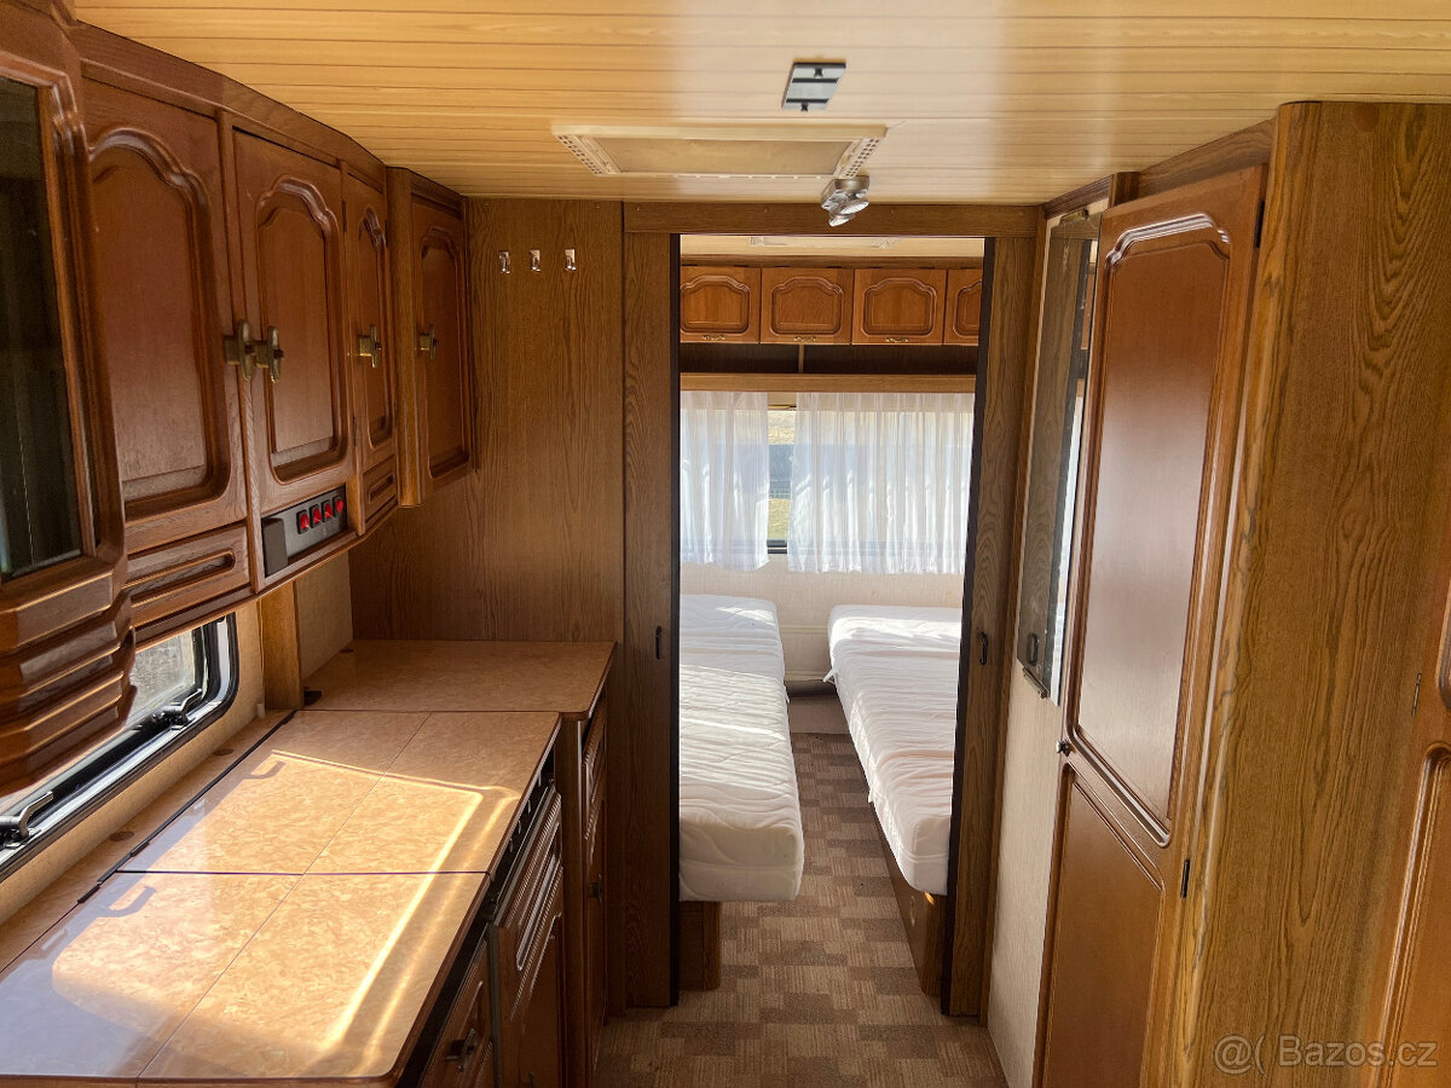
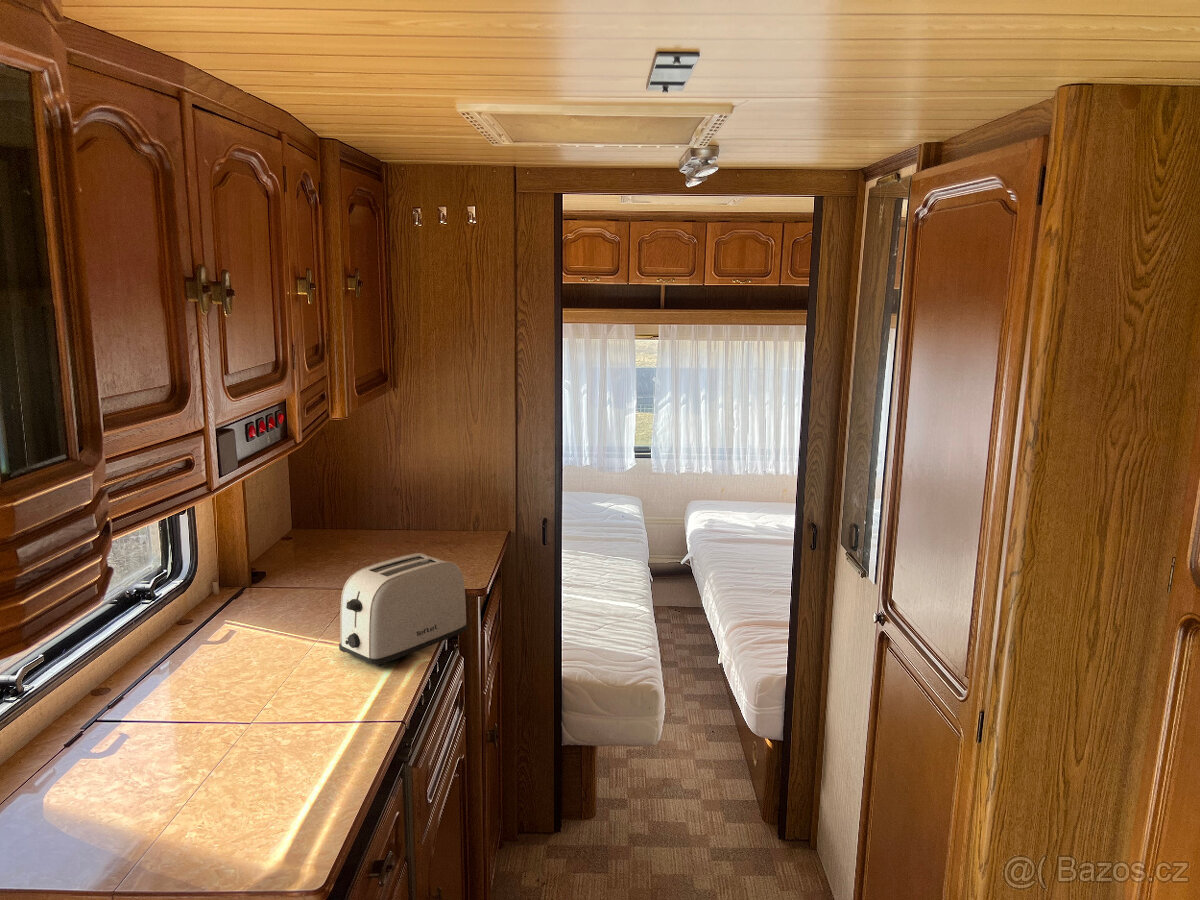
+ toaster [338,552,469,668]
